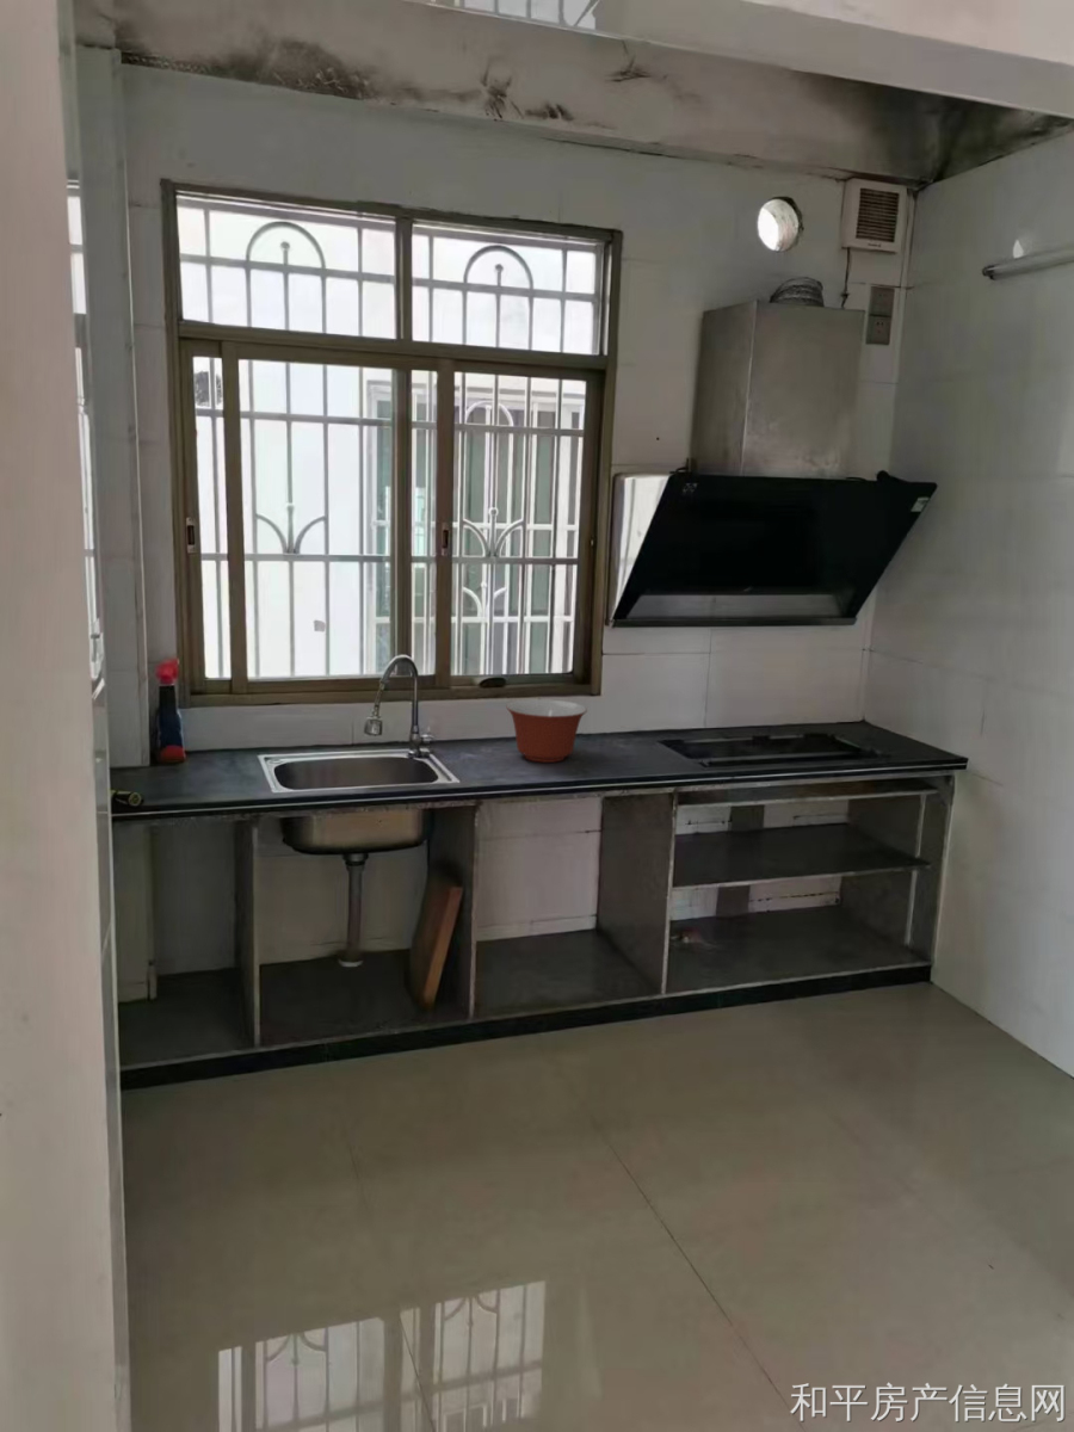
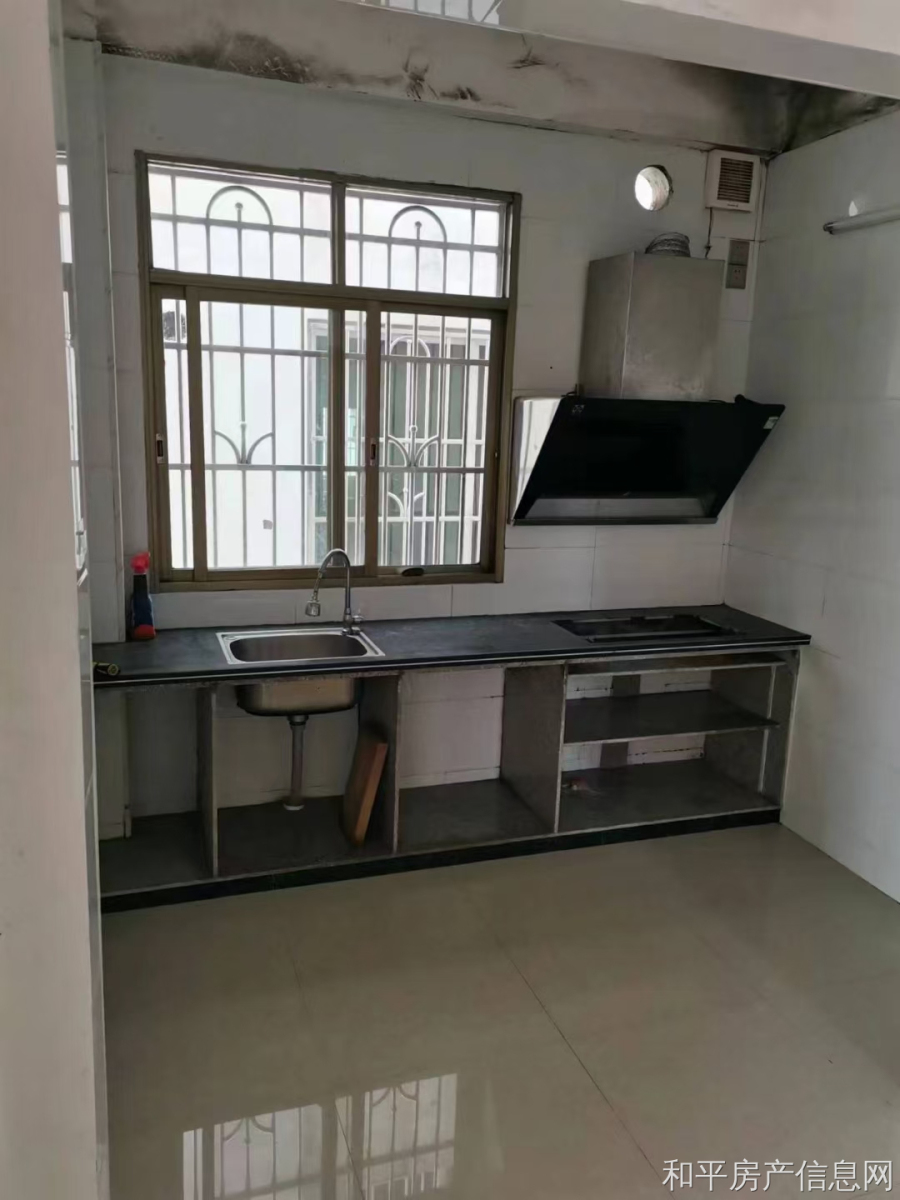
- mixing bowl [505,698,588,764]
